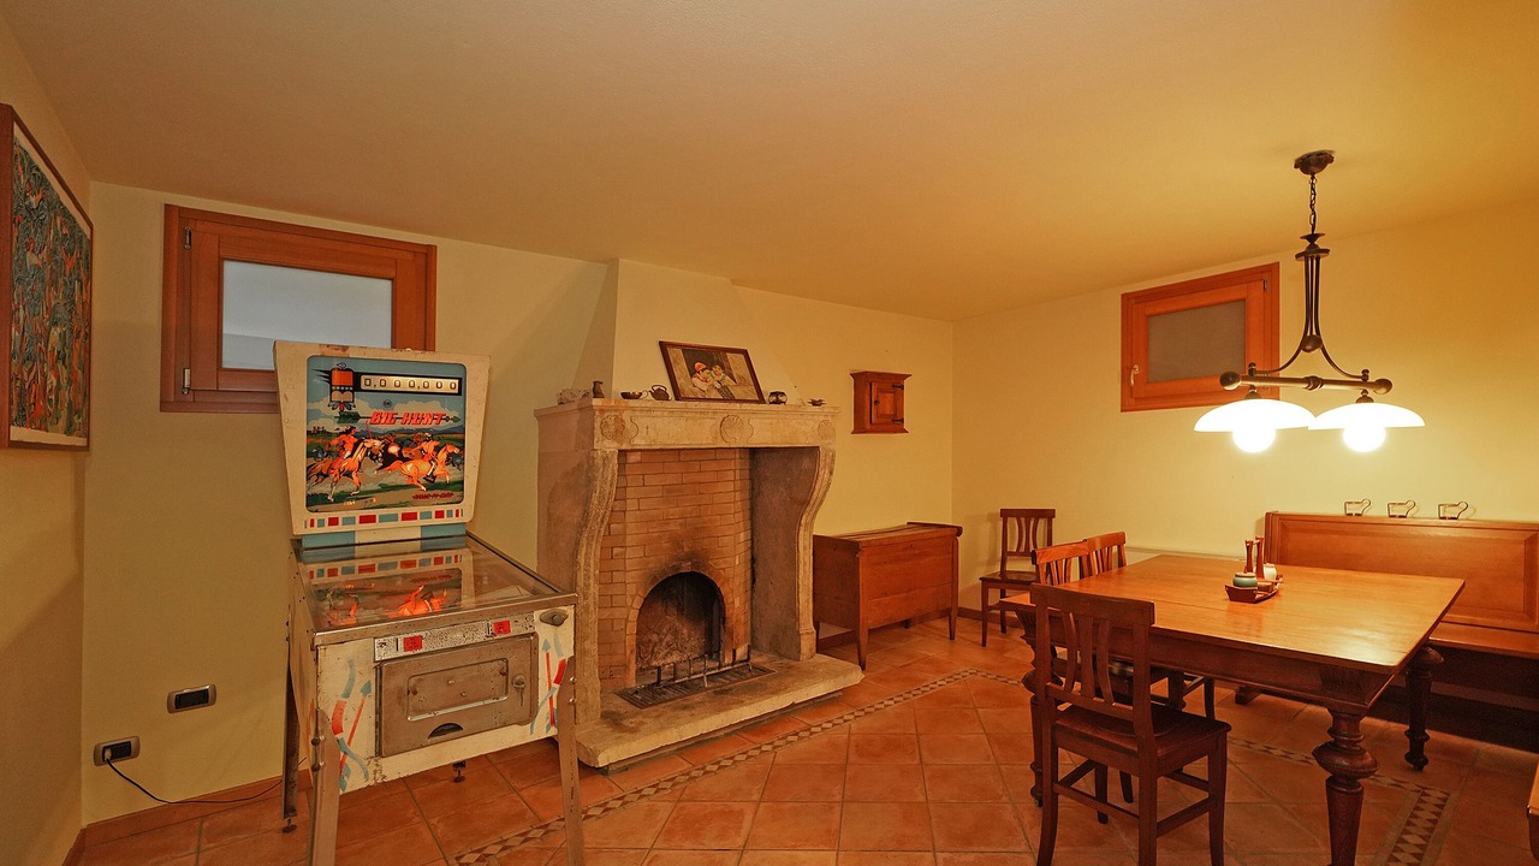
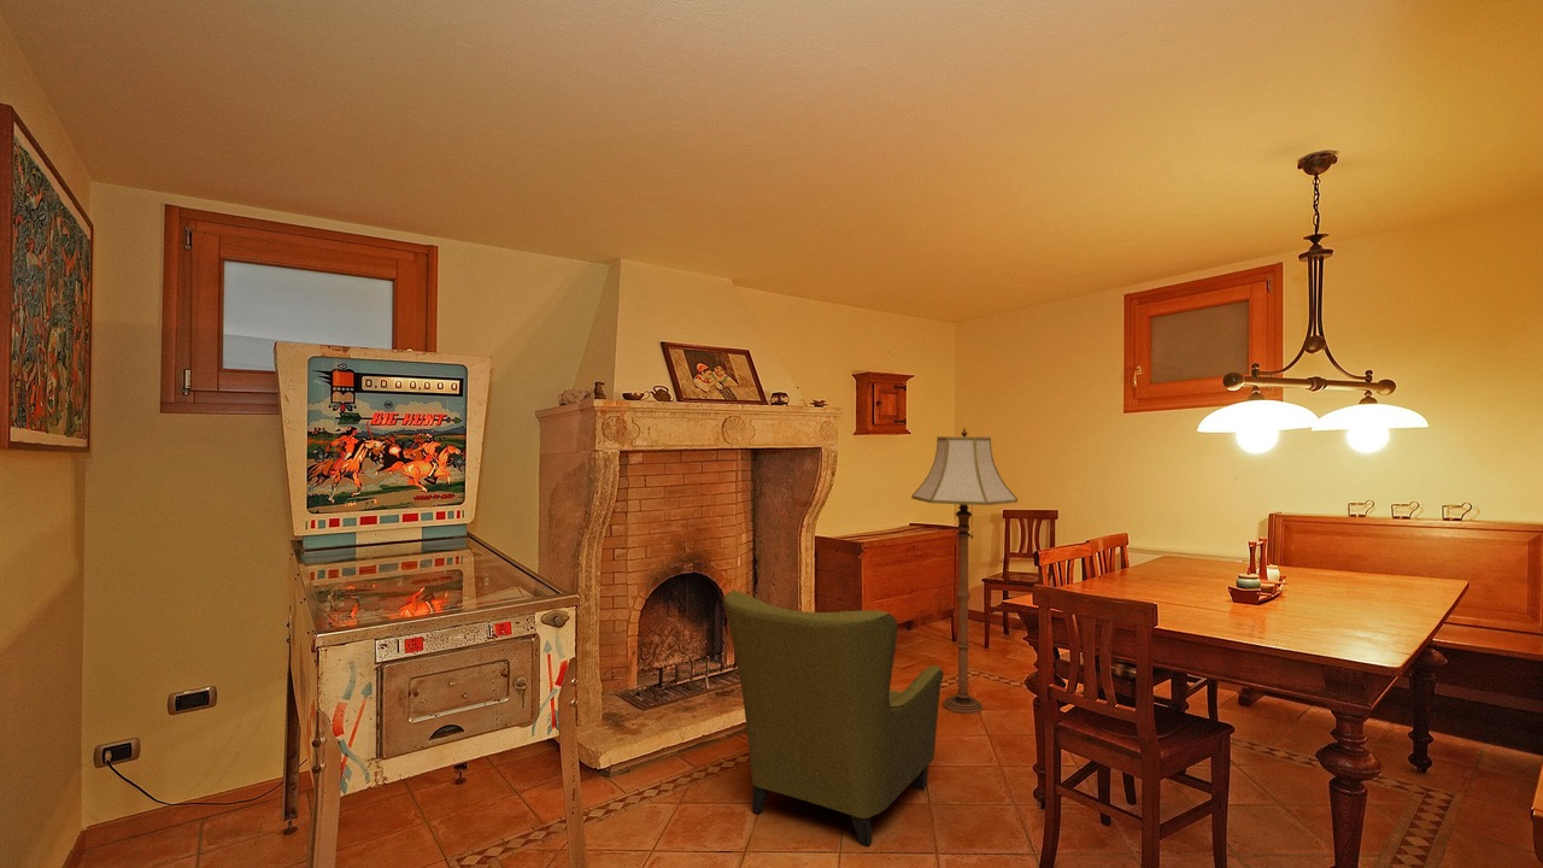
+ armchair [722,590,945,849]
+ floor lamp [910,427,1019,715]
